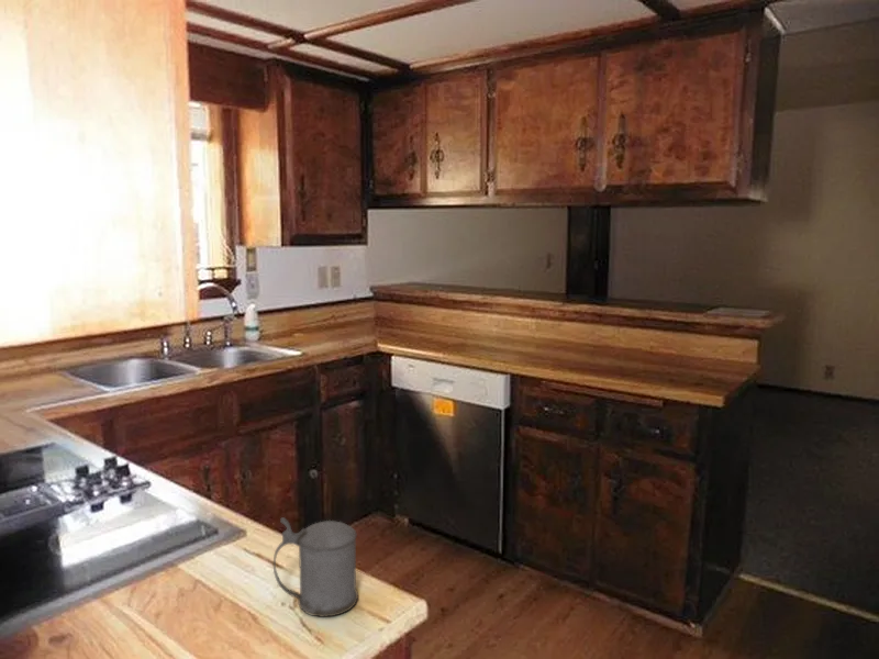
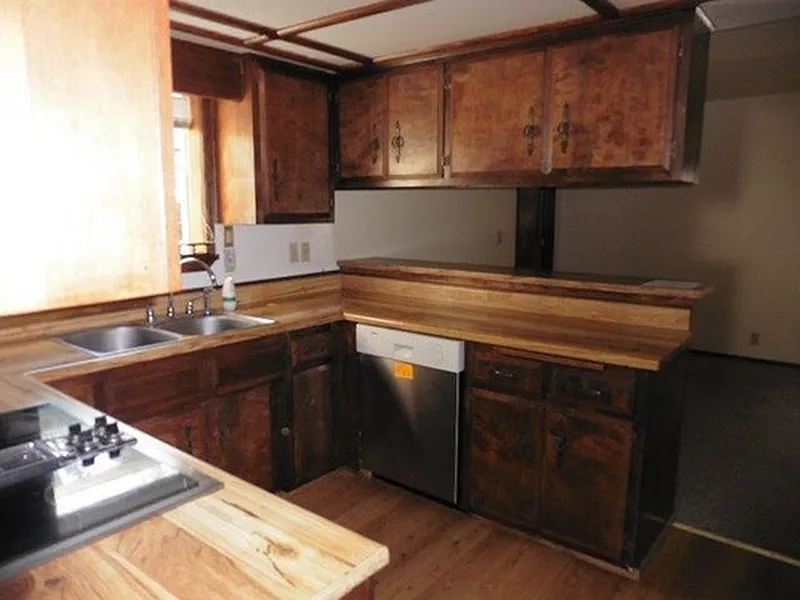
- beer stein [272,516,359,618]
